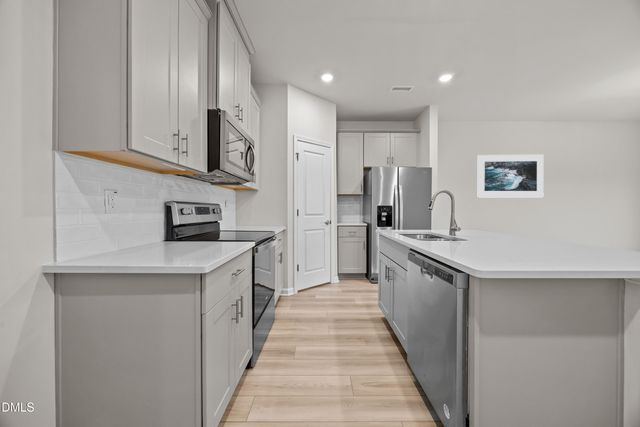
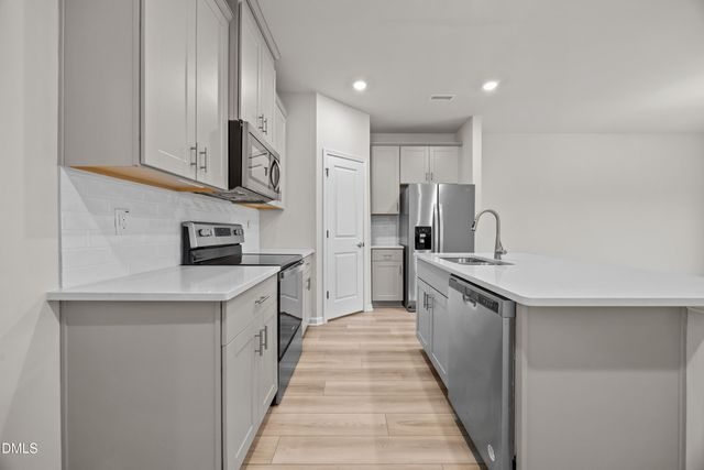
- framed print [477,154,545,198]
